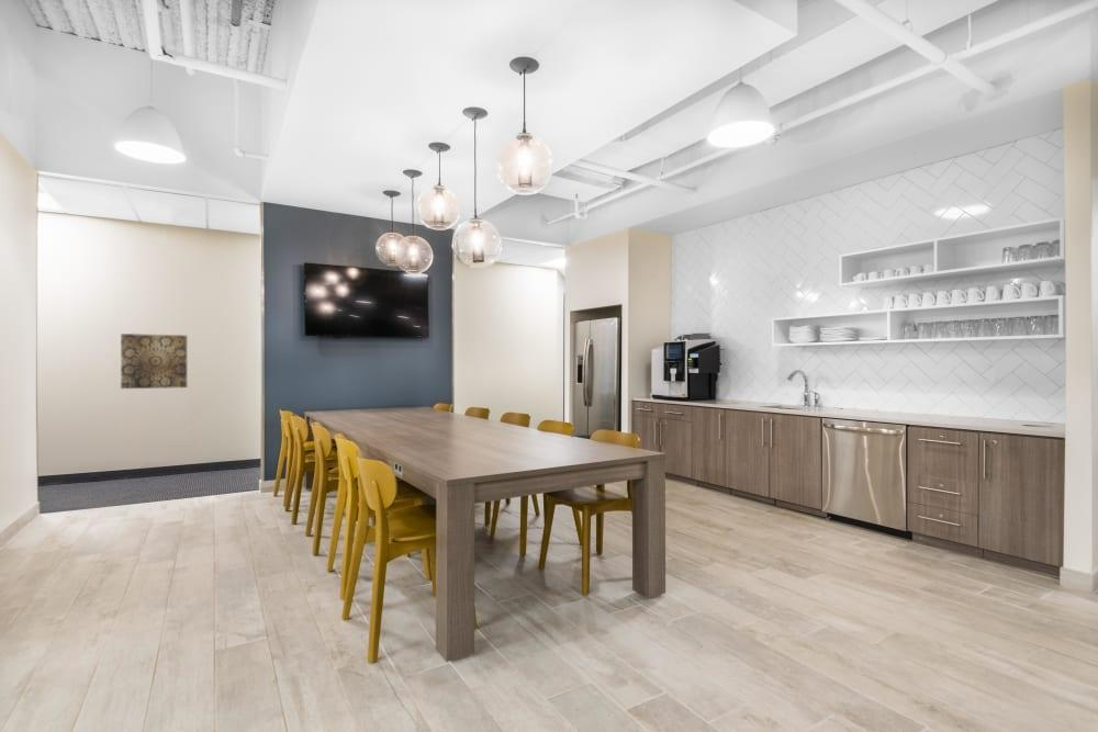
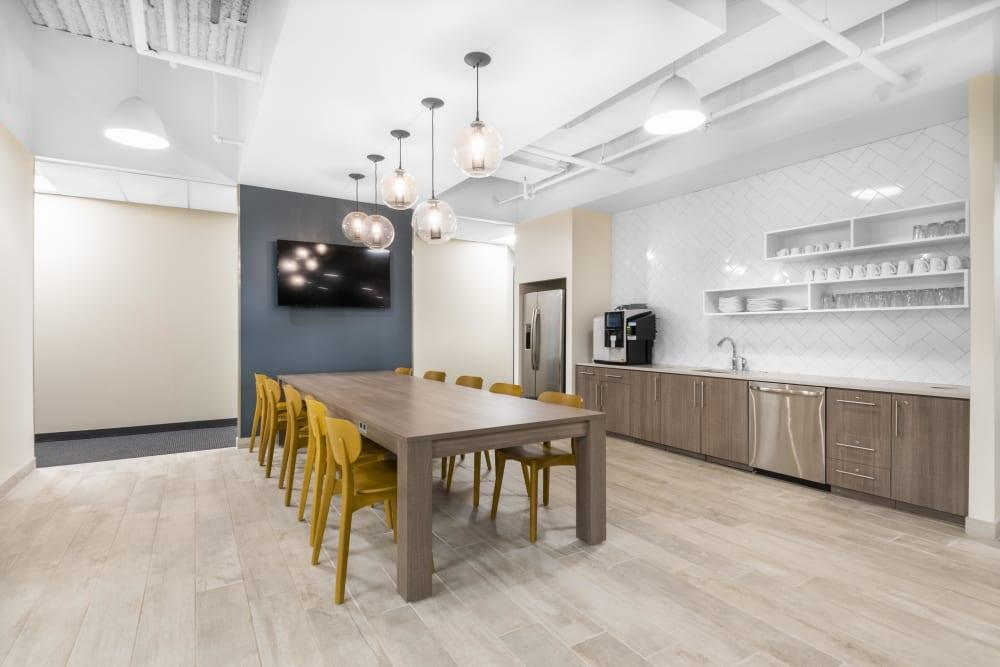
- wall art [120,333,188,390]
